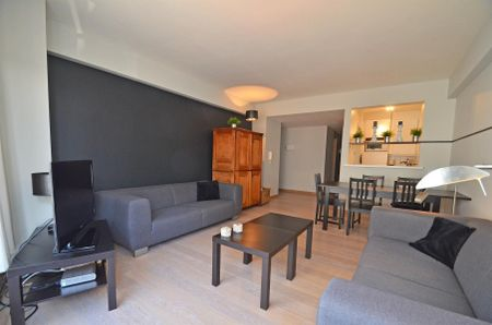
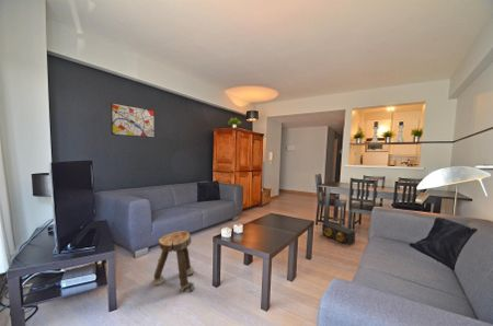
+ wall art [110,102,156,139]
+ speaker [321,221,356,246]
+ stool [152,230,196,293]
